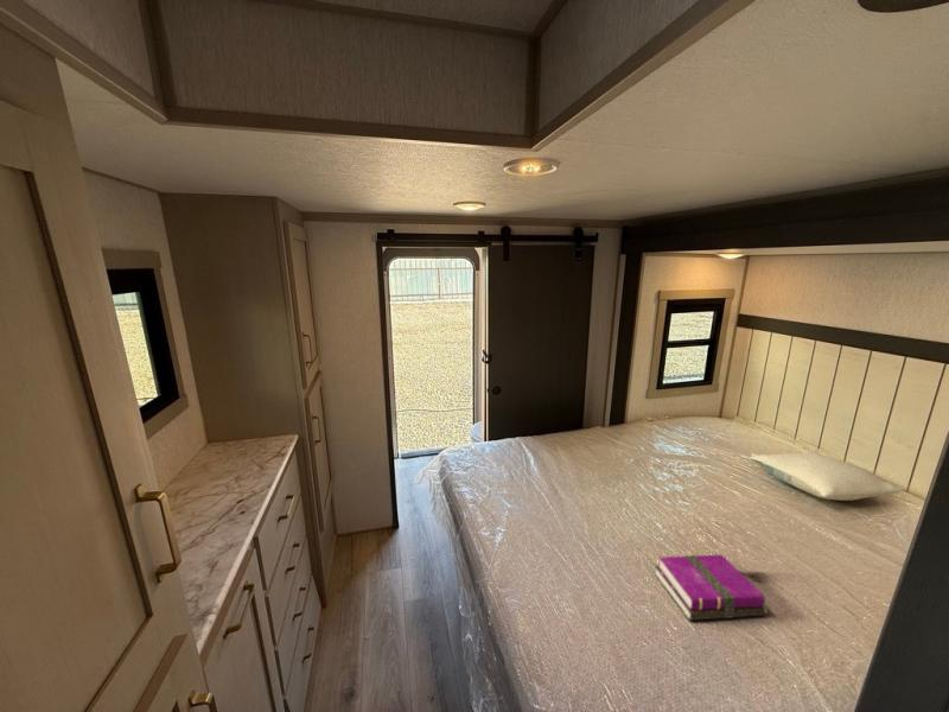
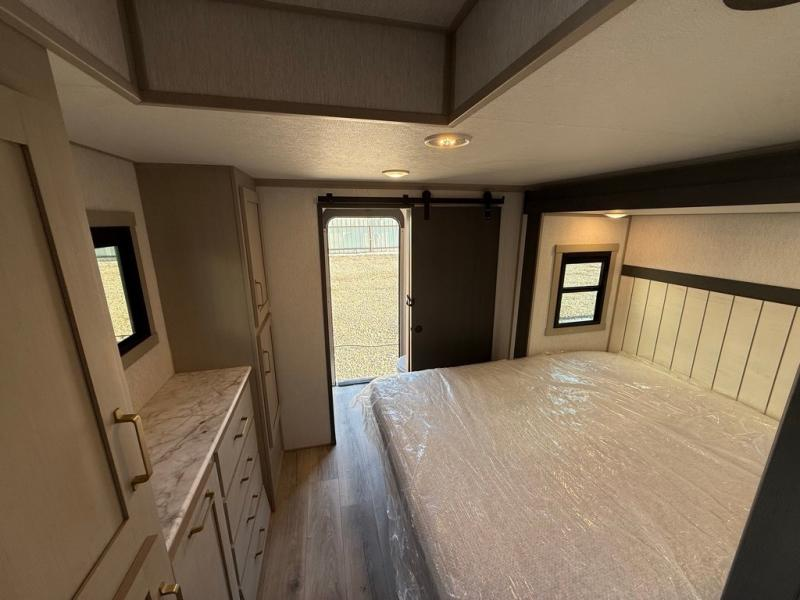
- pillow [747,451,904,502]
- hardback book [652,553,769,622]
